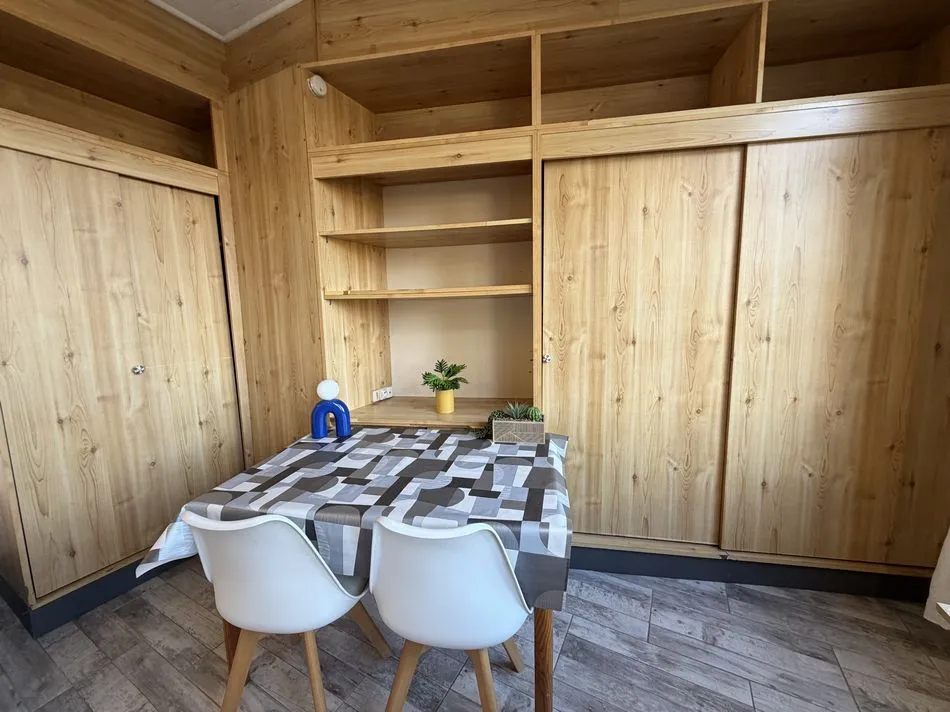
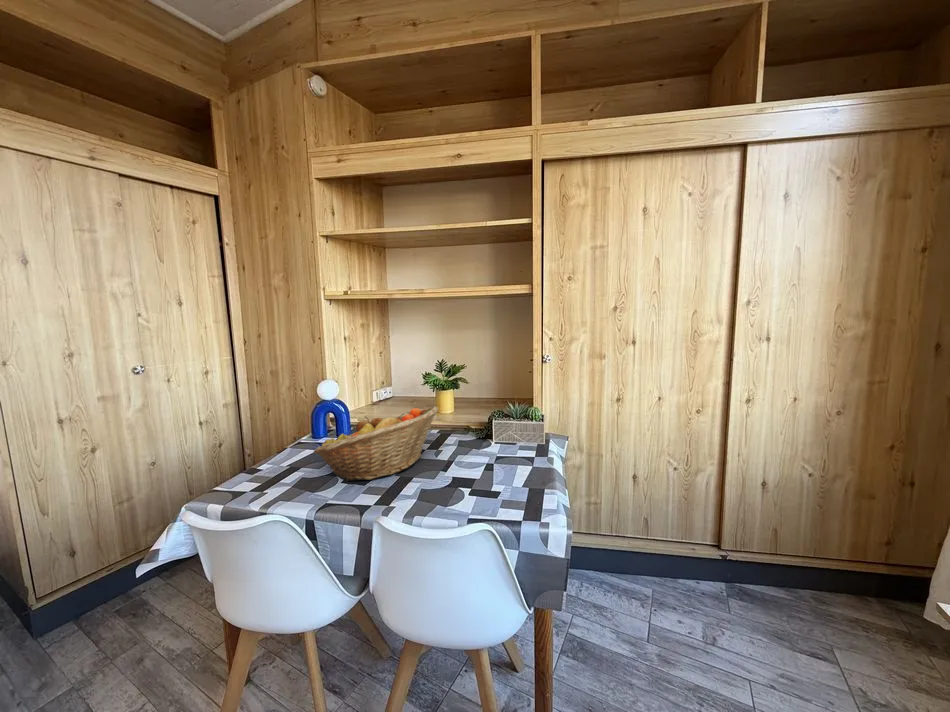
+ fruit basket [312,405,439,482]
